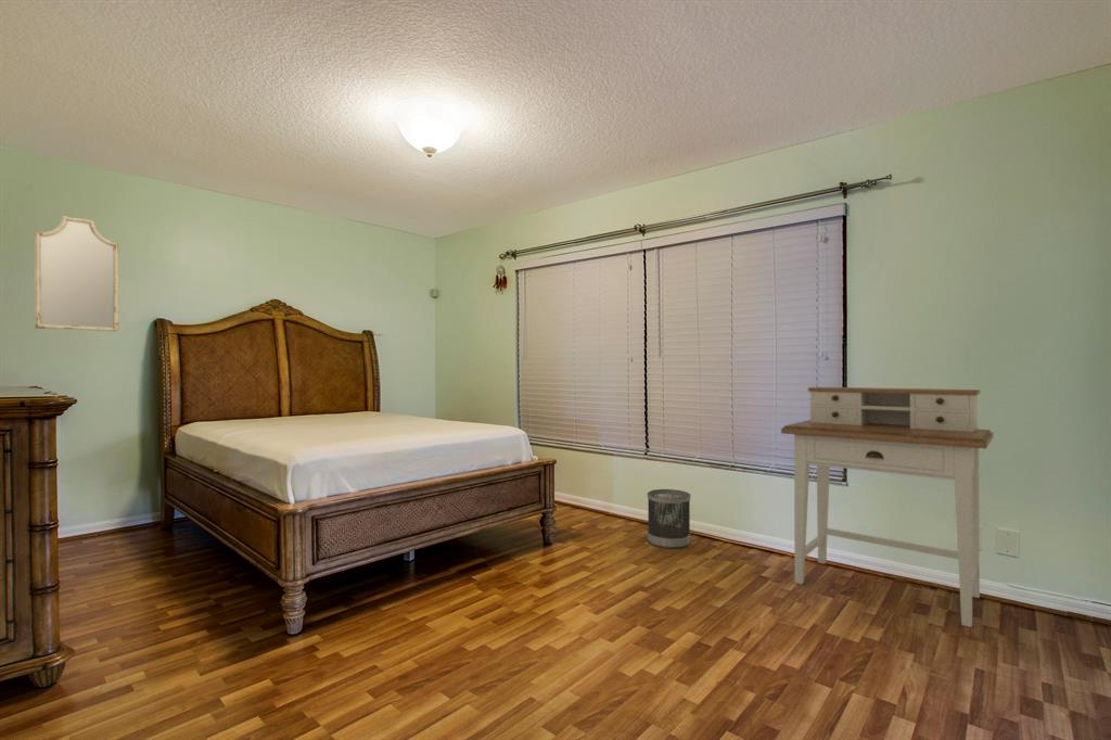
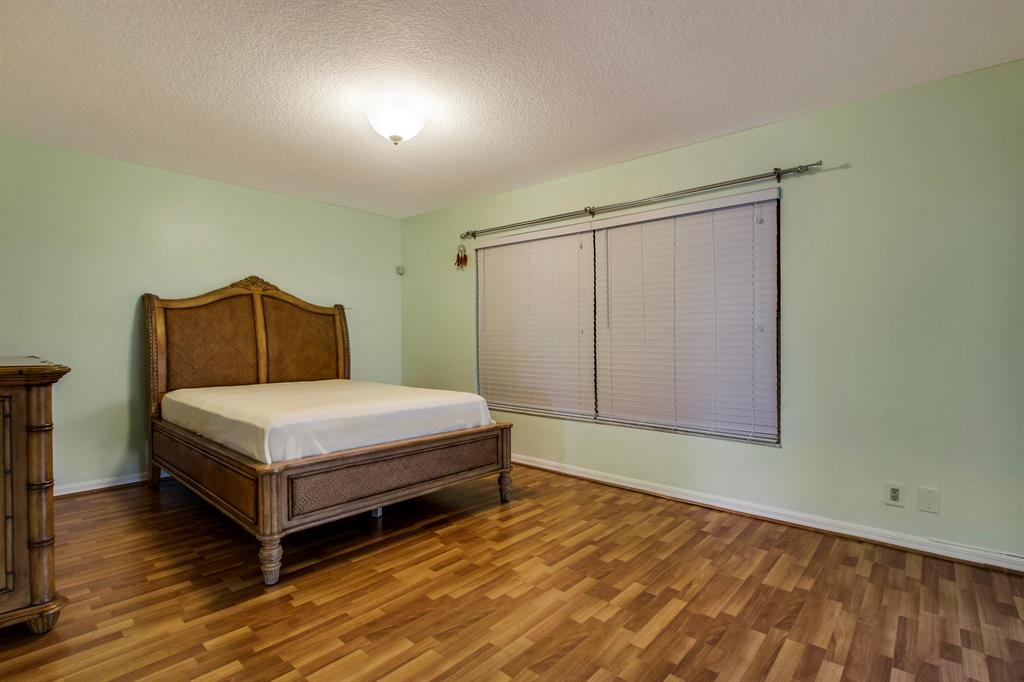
- desk [780,386,995,628]
- home mirror [34,215,119,333]
- wastebasket [647,488,691,549]
